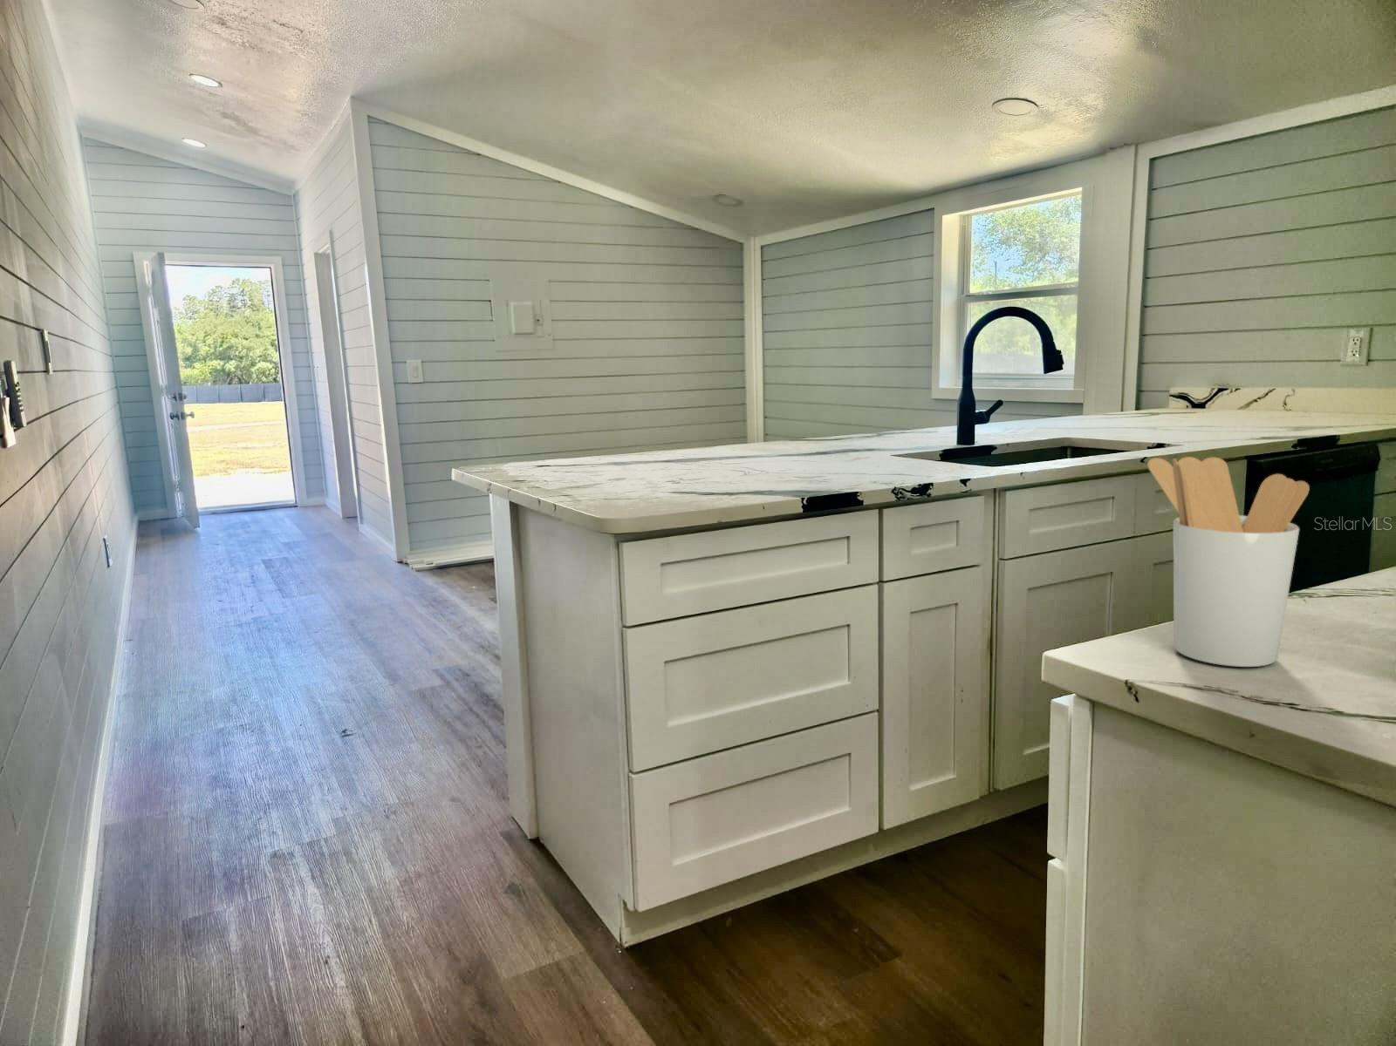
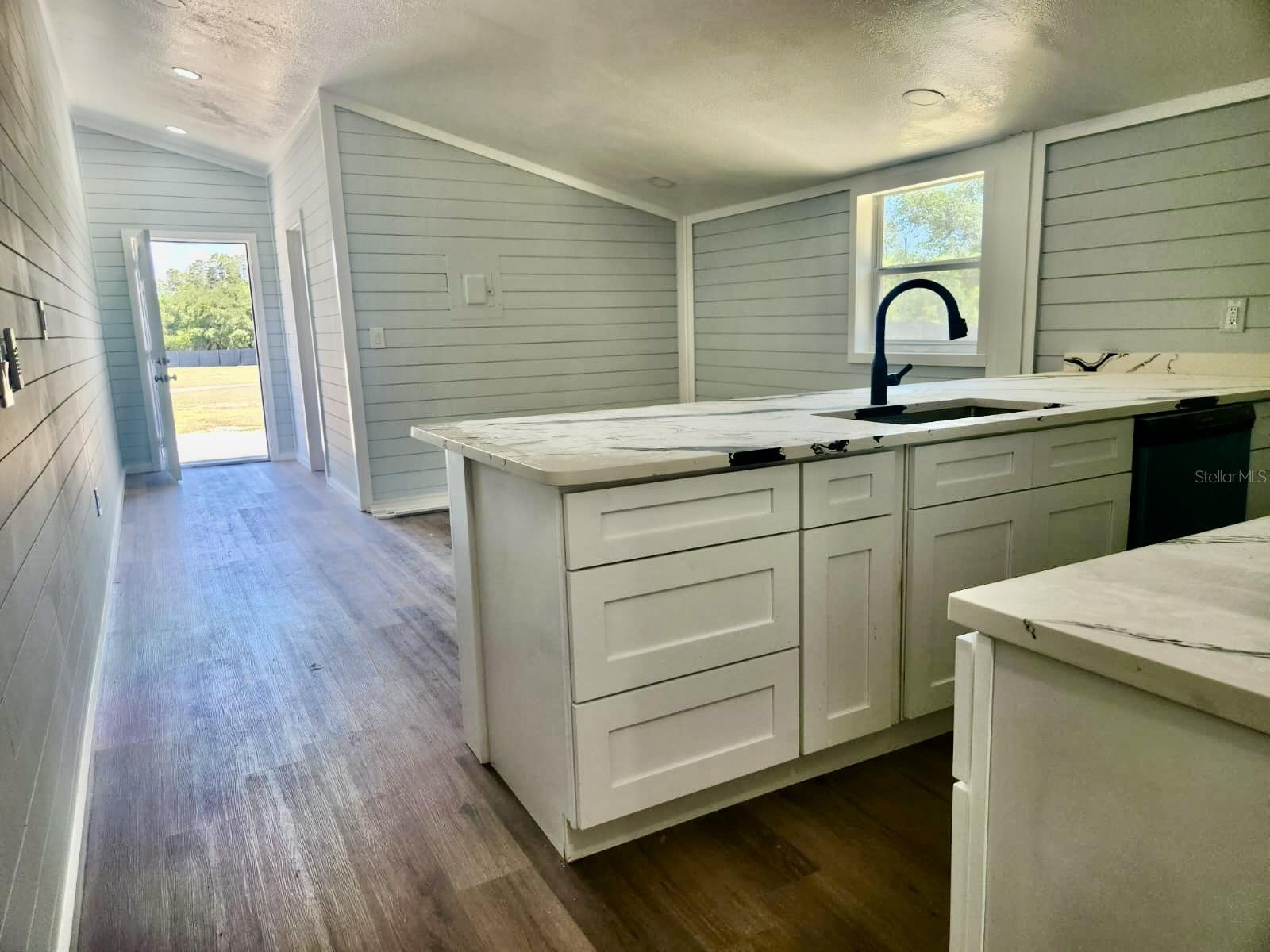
- utensil holder [1146,456,1310,668]
